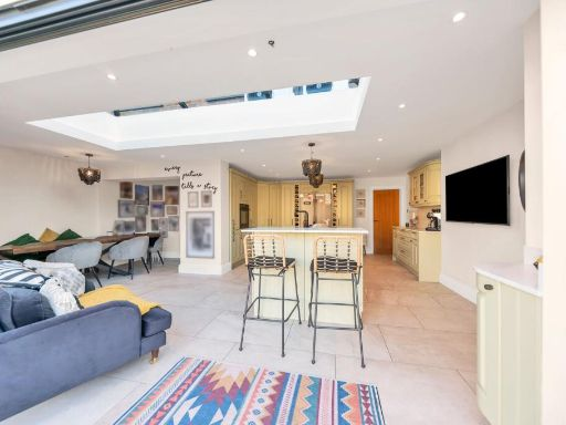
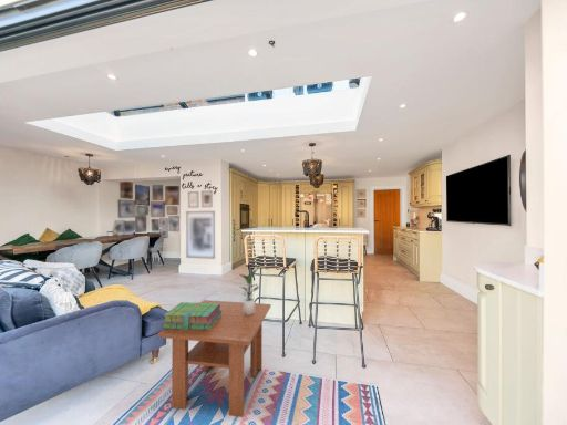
+ stack of books [161,301,221,330]
+ coffee table [157,299,271,418]
+ potted plant [239,267,260,314]
